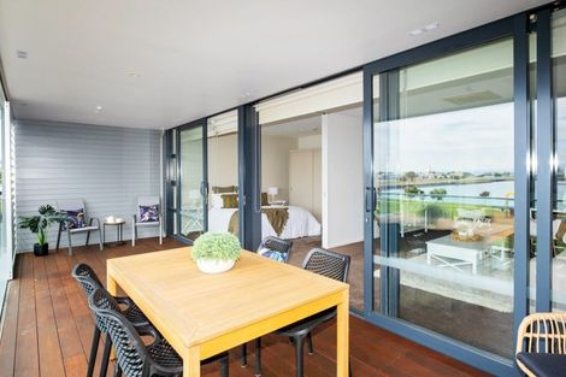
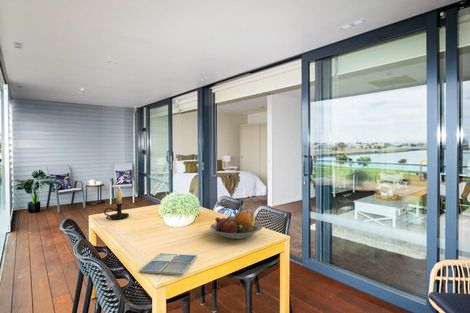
+ candle holder [103,185,130,220]
+ fruit bowl [209,209,264,240]
+ drink coaster [139,252,198,276]
